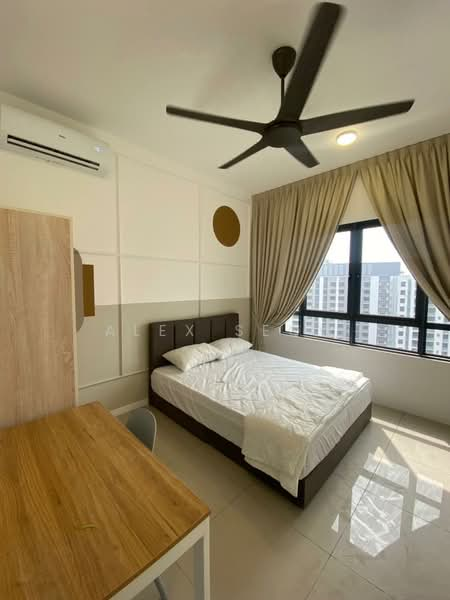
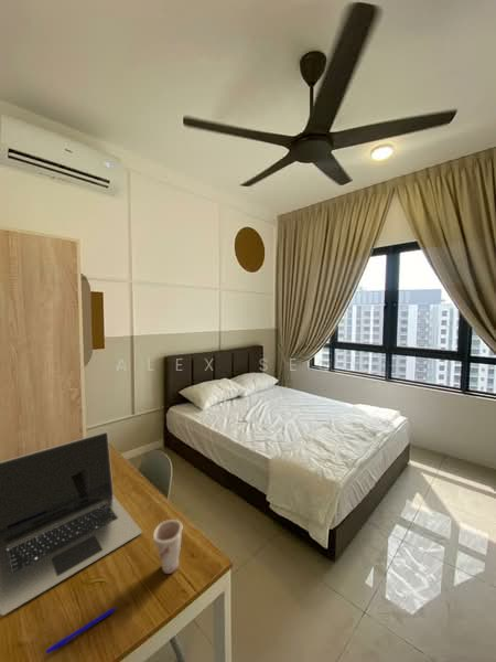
+ cup [152,519,183,575]
+ laptop [0,431,143,617]
+ pen [45,607,117,655]
